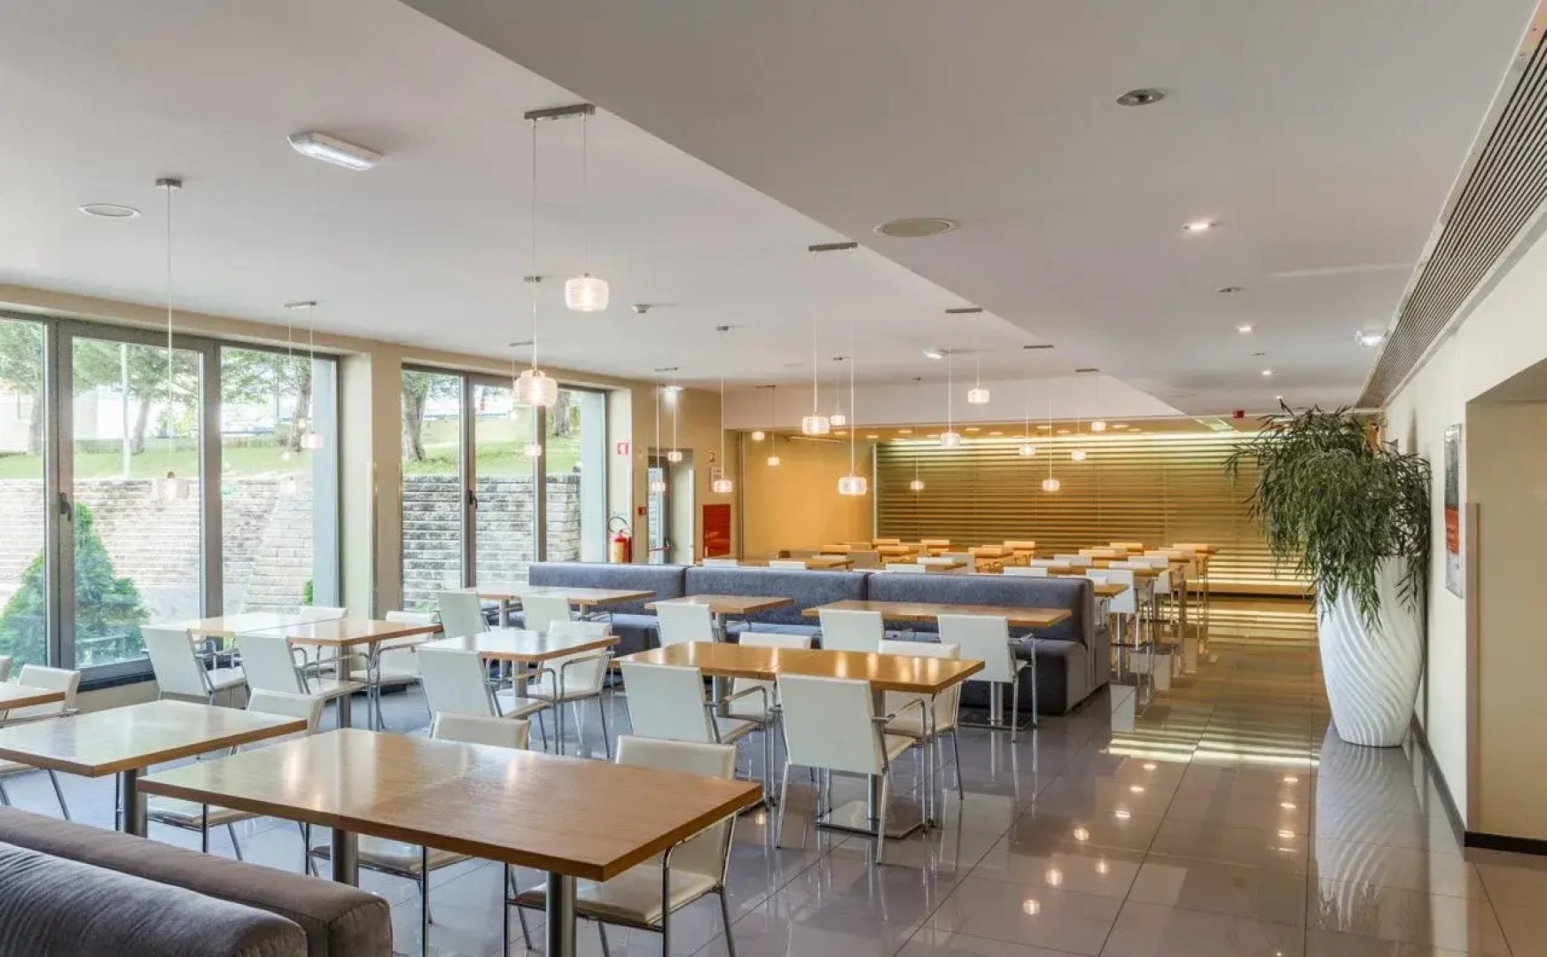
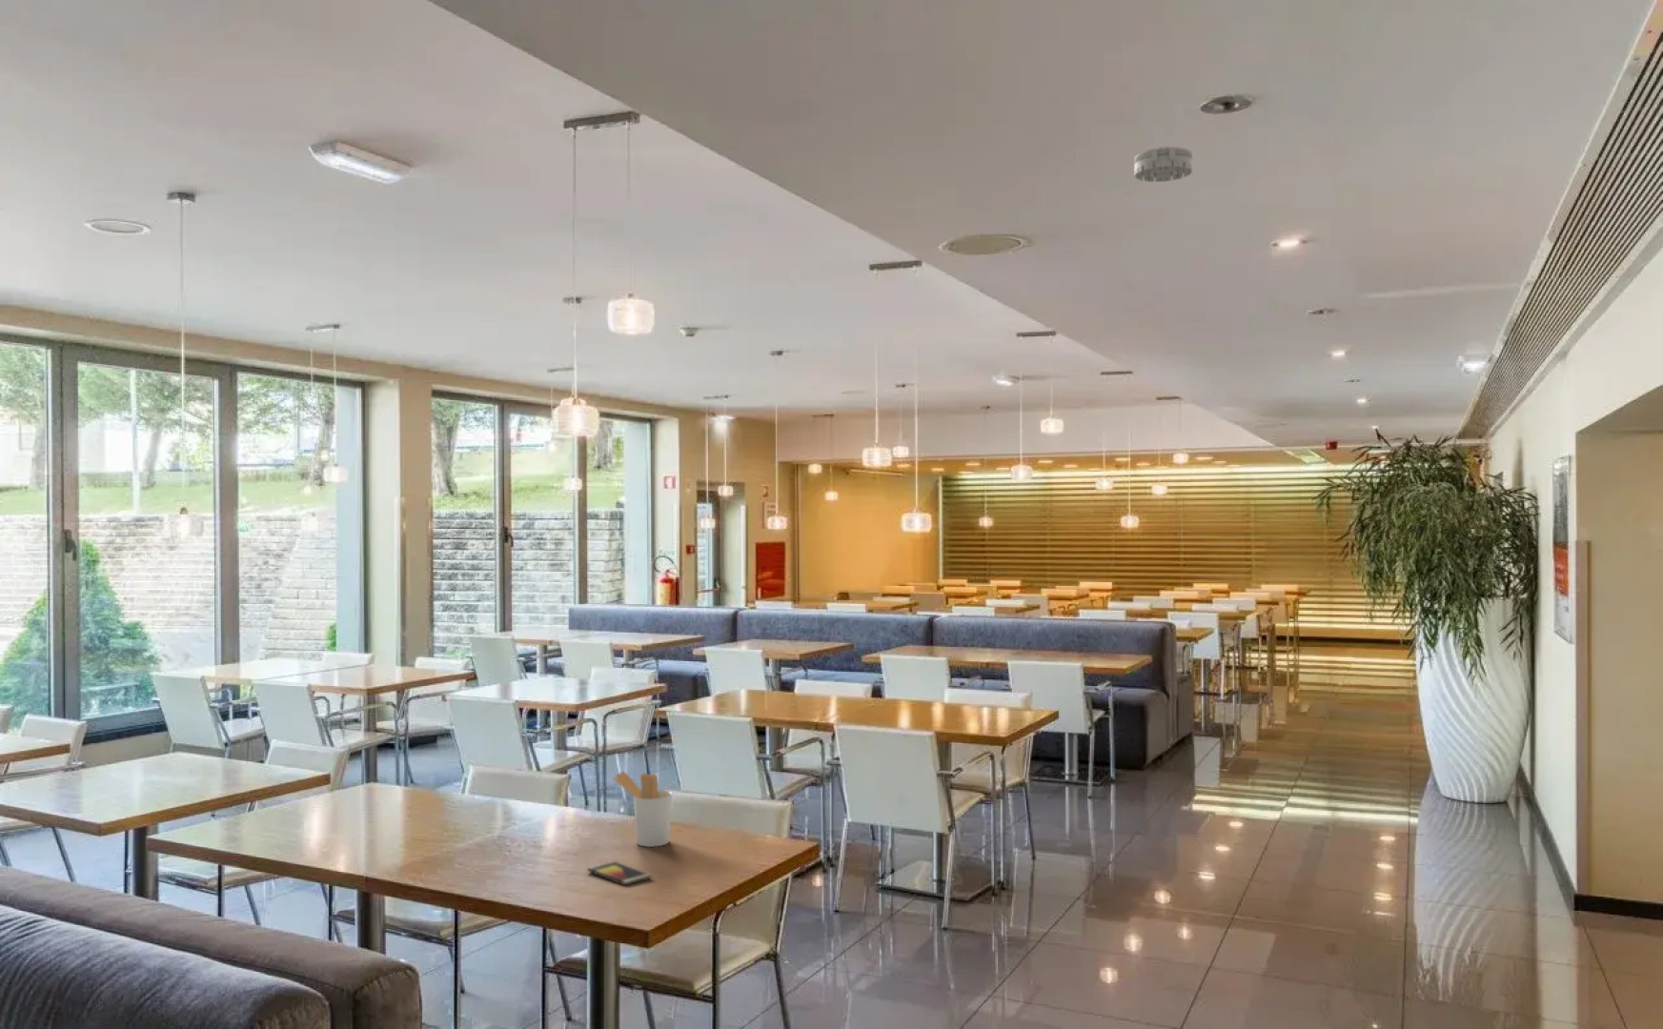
+ smartphone [586,860,652,888]
+ smoke detector [1133,146,1193,183]
+ utensil holder [612,771,672,848]
